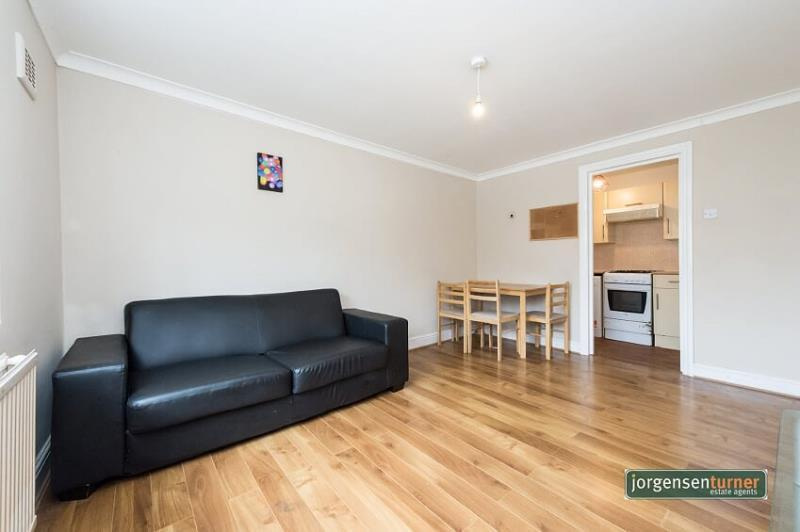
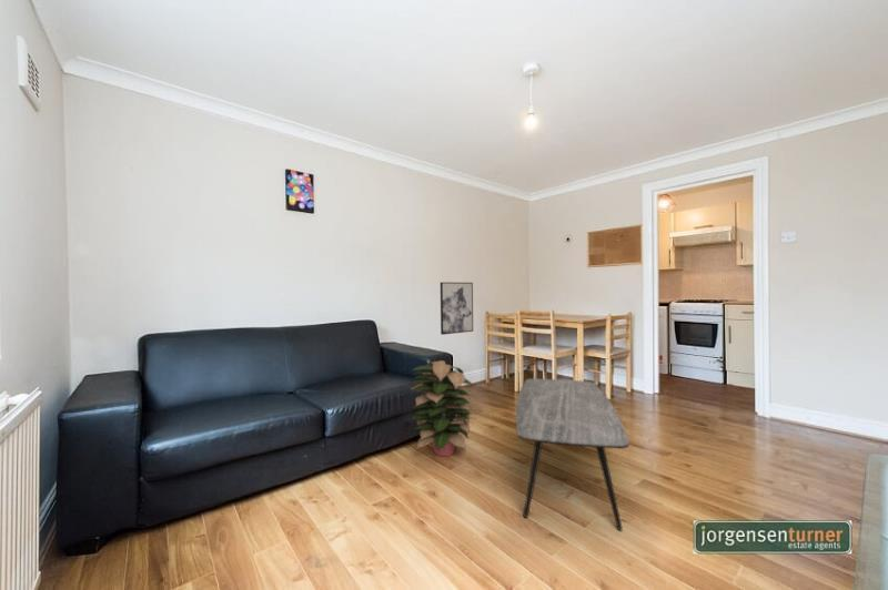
+ wall art [440,282,474,336]
+ coffee table [515,377,630,532]
+ decorative plant [408,359,474,457]
